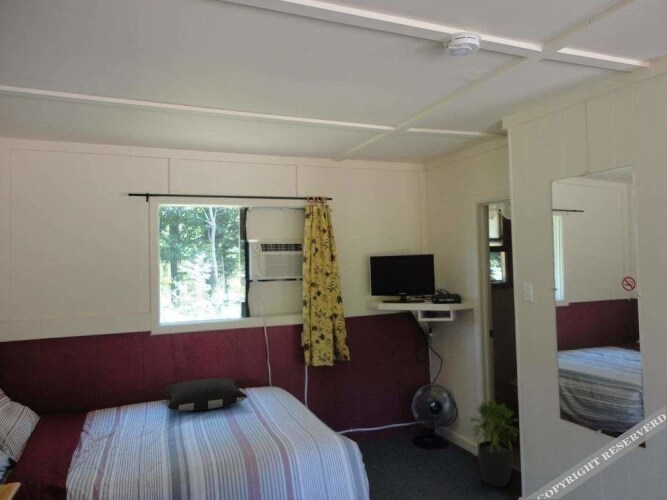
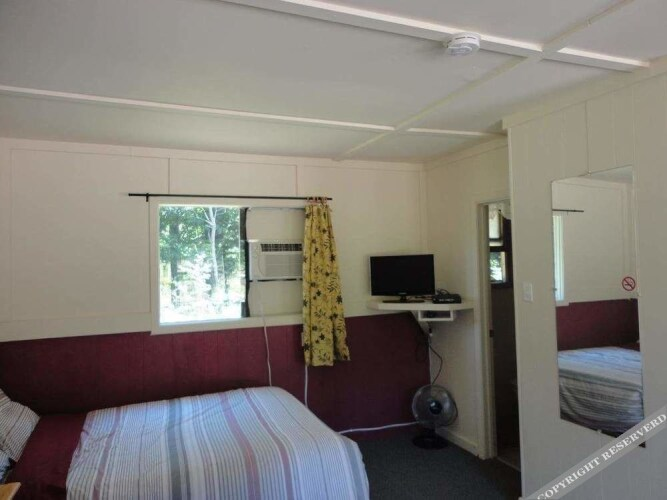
- potted plant [467,400,520,488]
- pillow [163,377,248,412]
